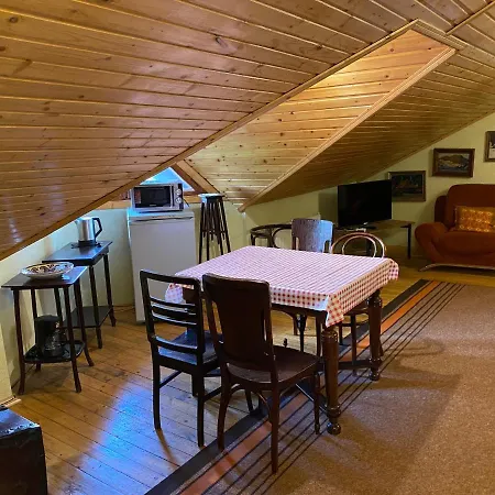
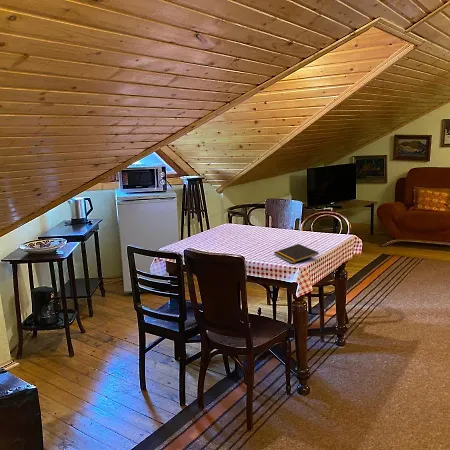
+ notepad [273,243,319,264]
